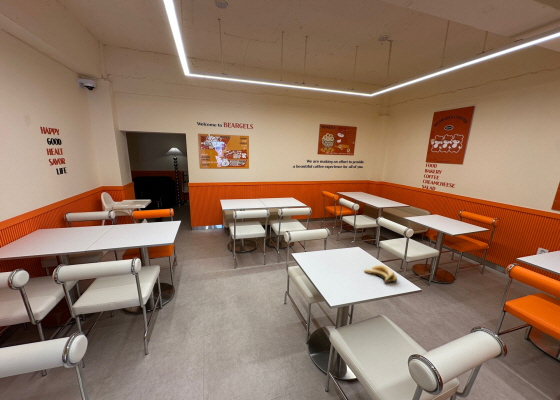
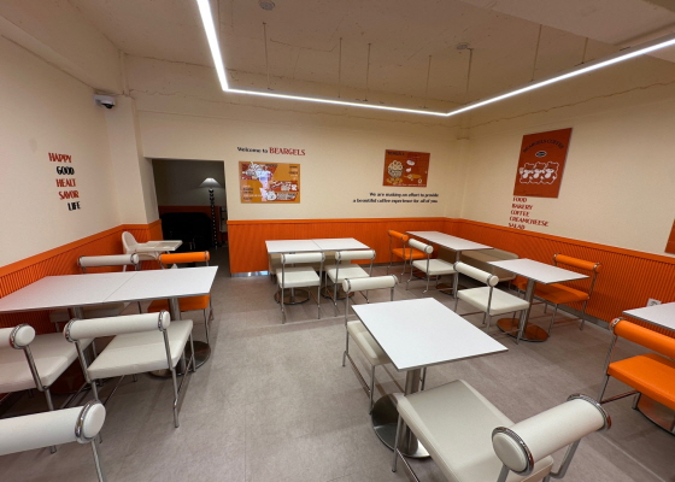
- banana [363,264,398,284]
